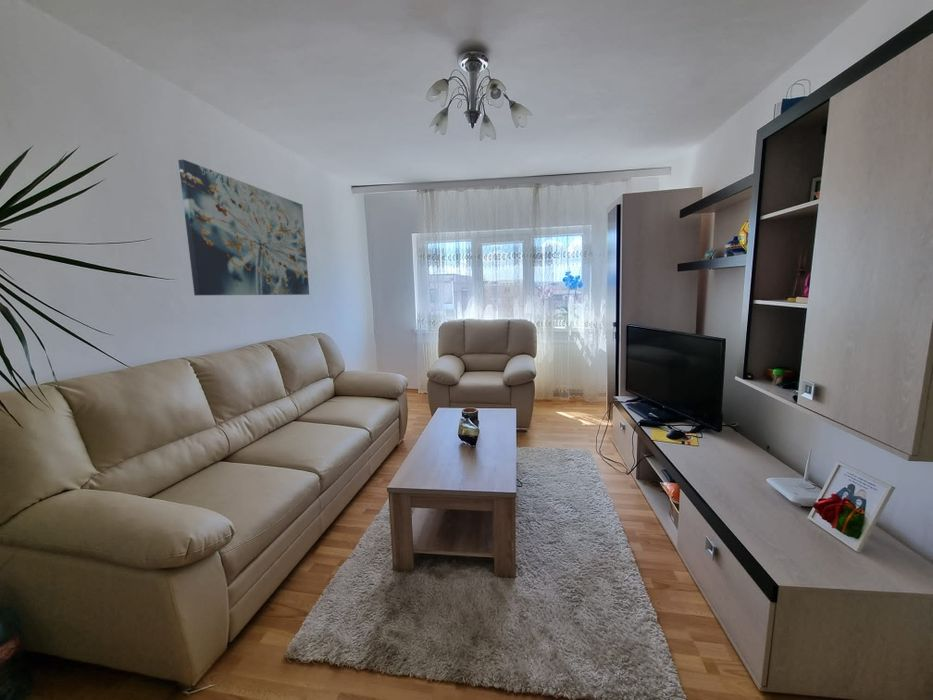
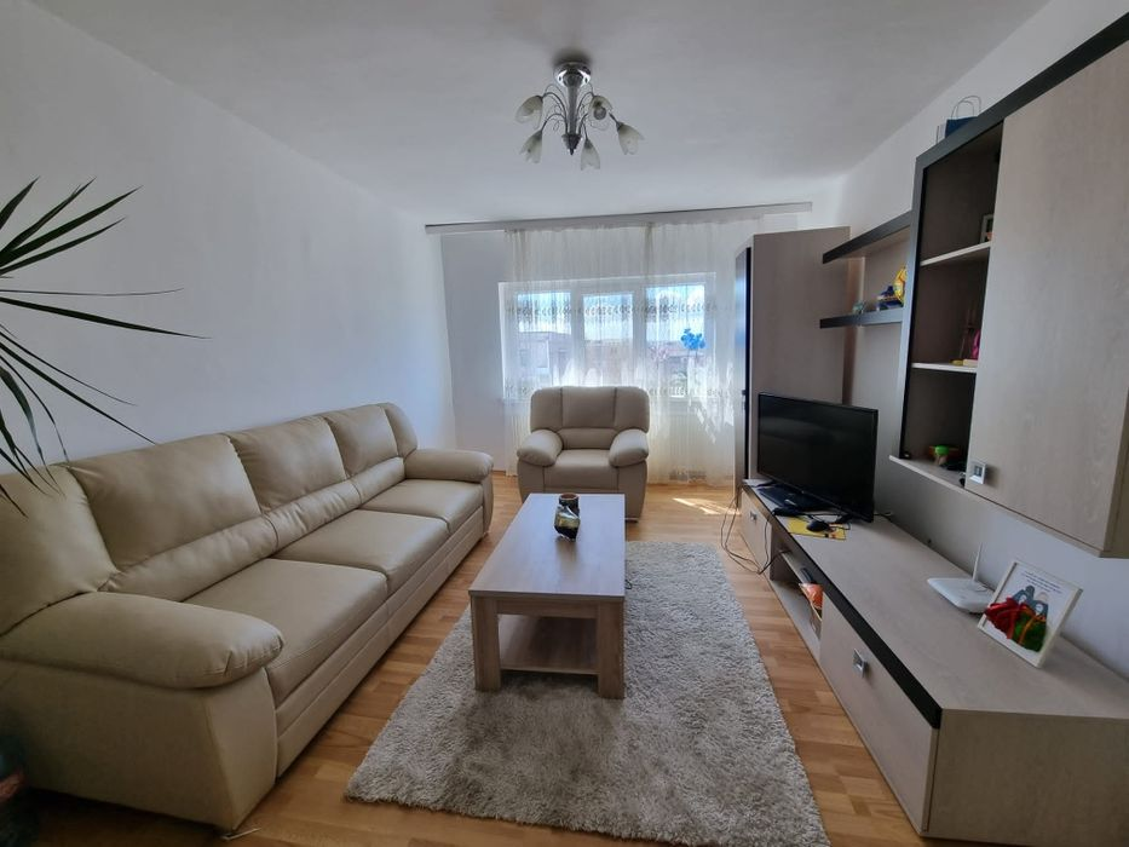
- wall art [177,159,310,296]
